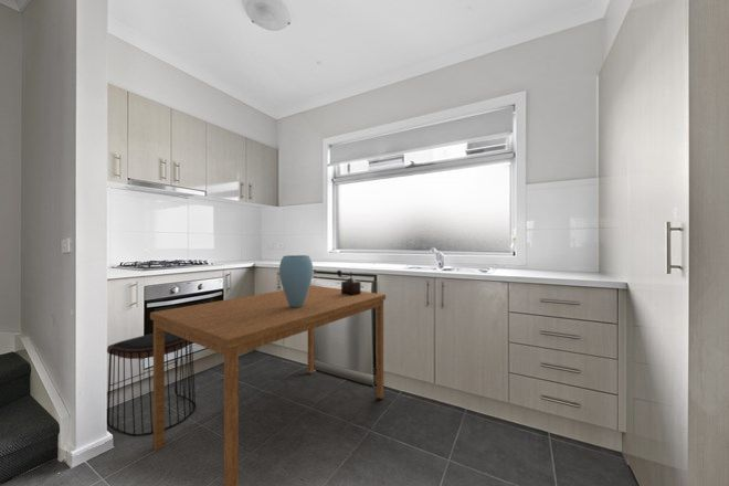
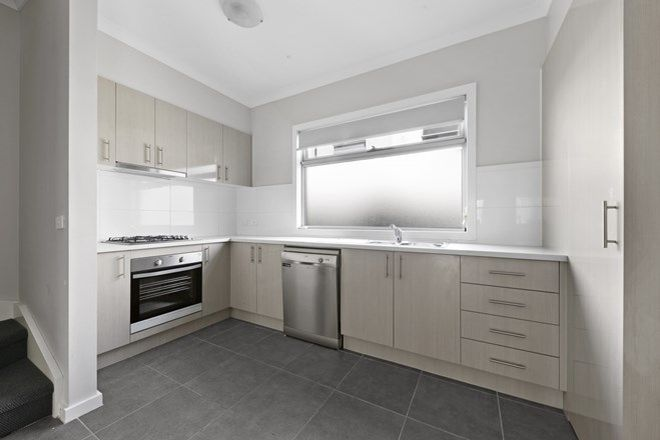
- stool [106,331,197,437]
- vase [278,254,314,308]
- dining table [149,285,387,486]
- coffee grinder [336,270,362,296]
